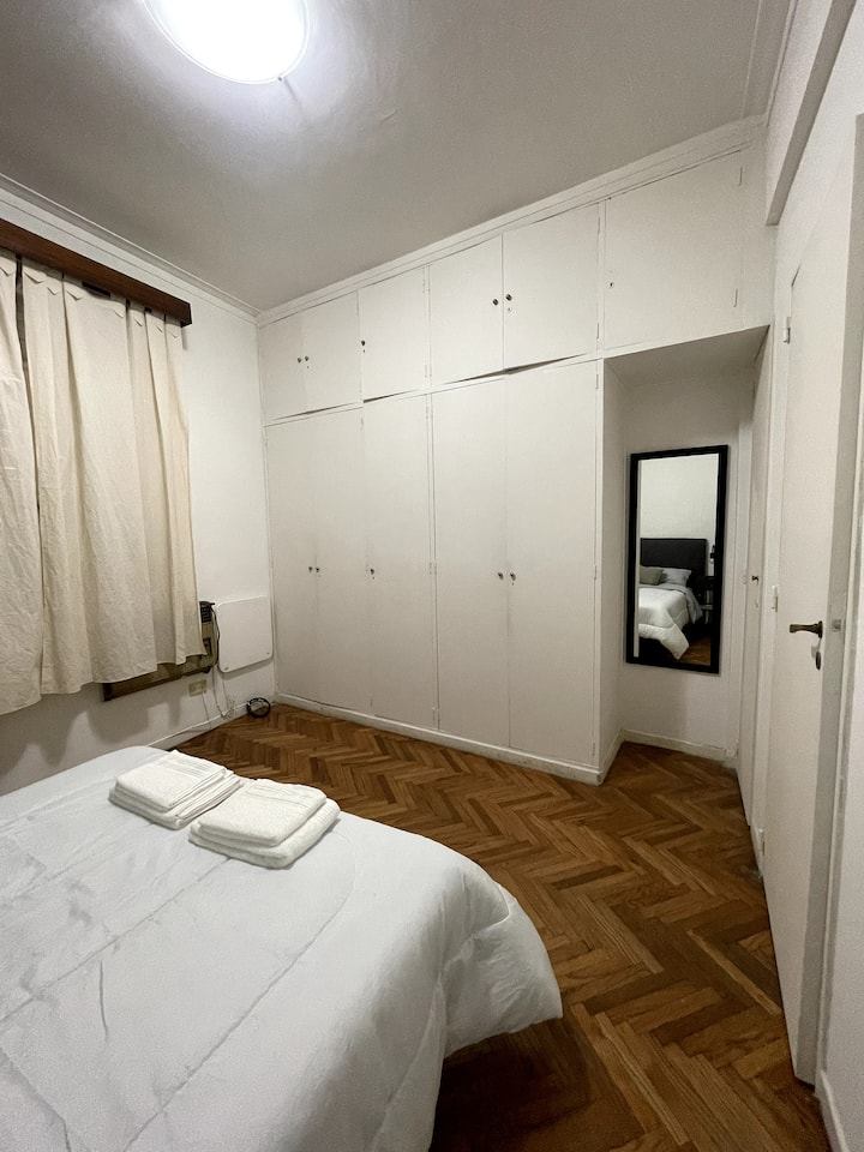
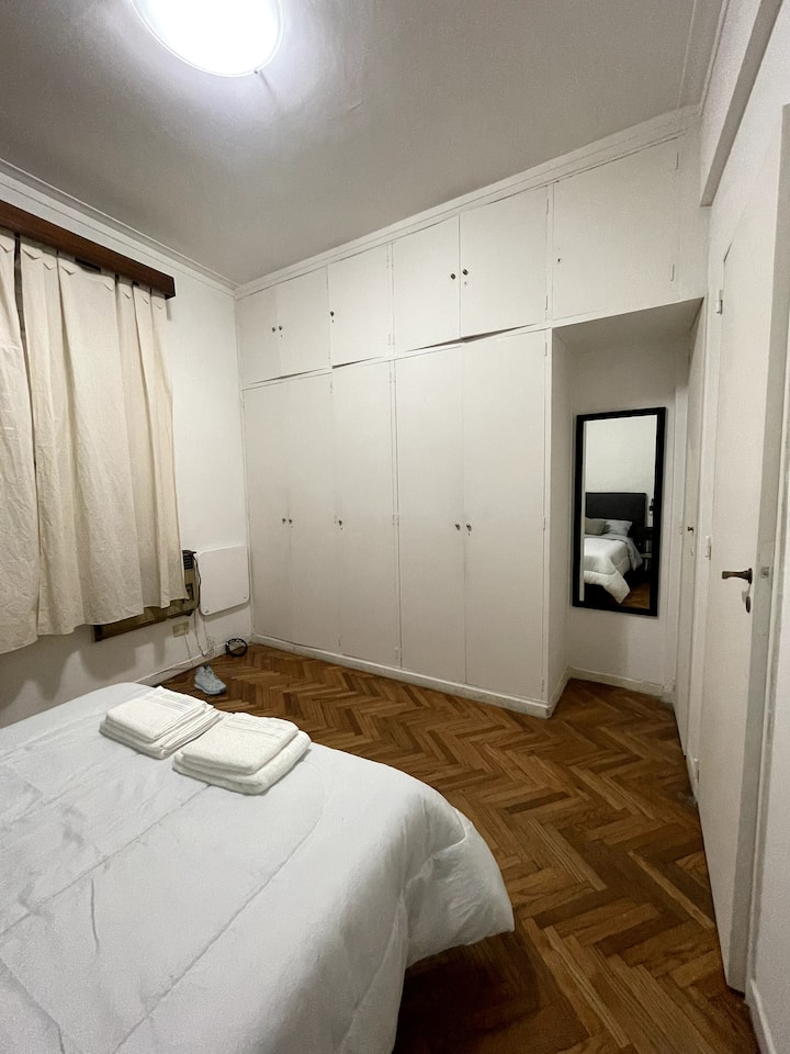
+ sneaker [193,662,228,696]
